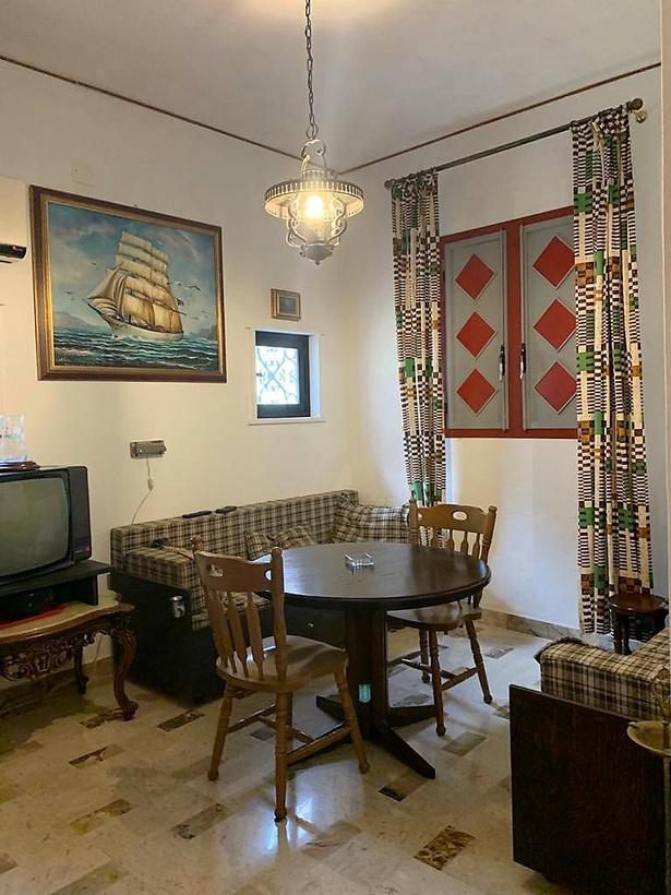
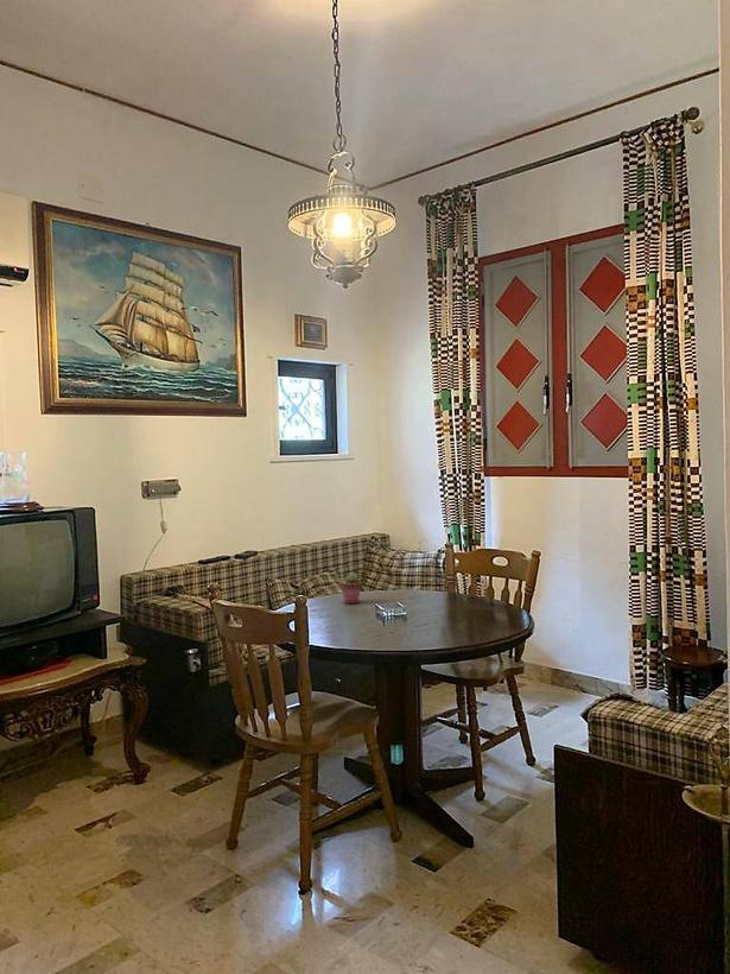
+ potted succulent [339,573,363,605]
